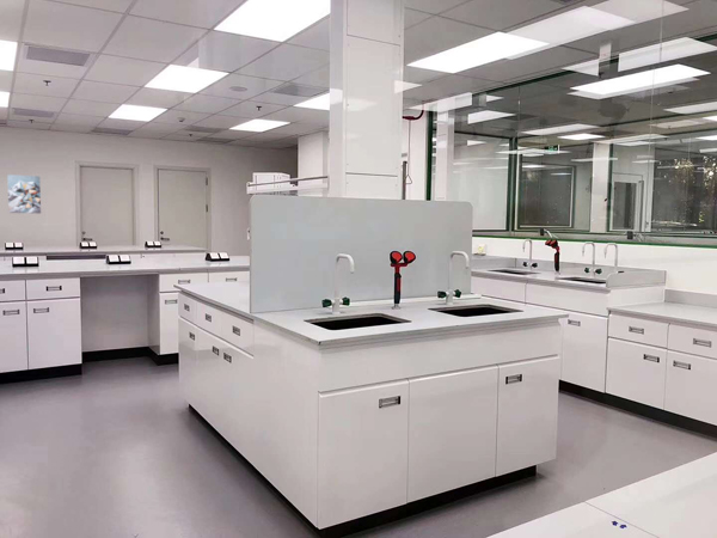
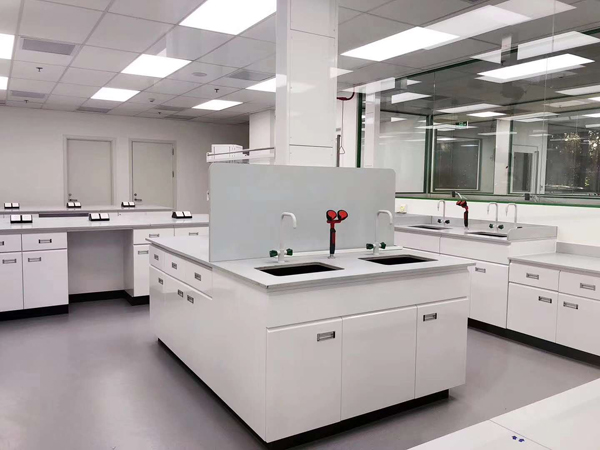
- wall art [6,173,42,215]
